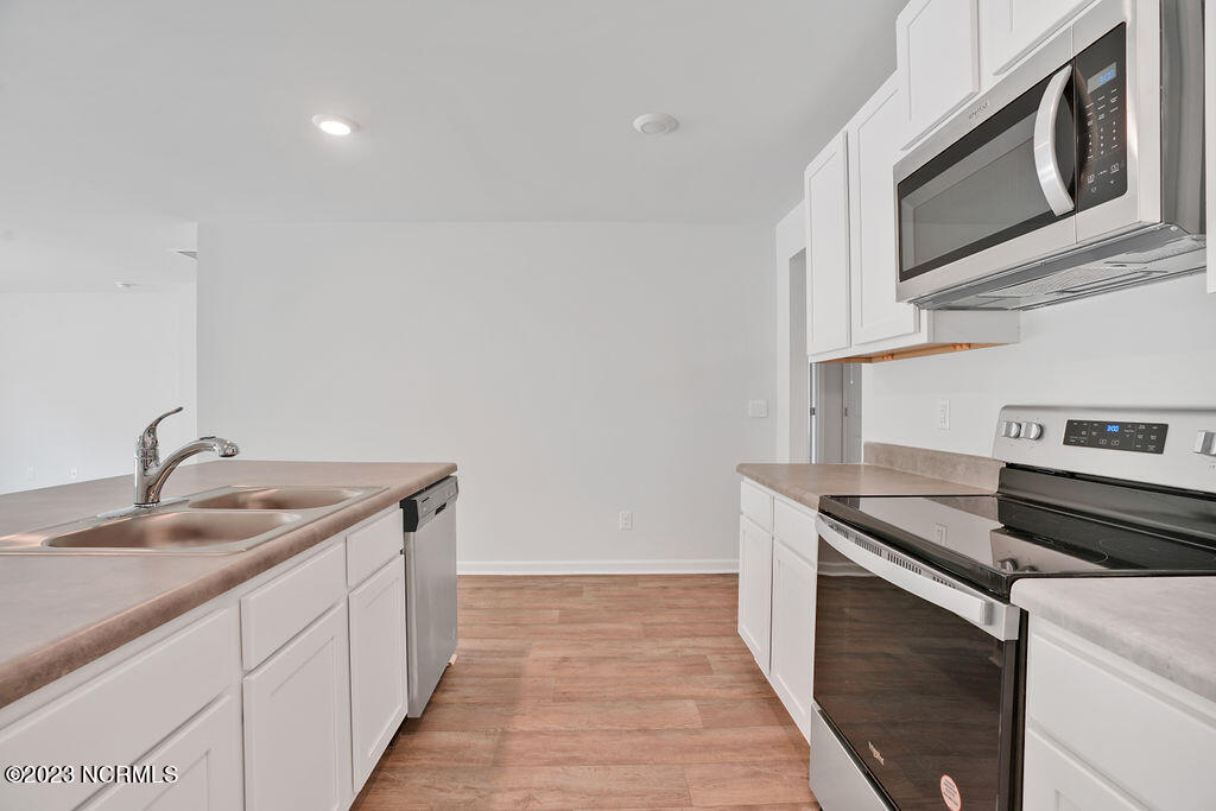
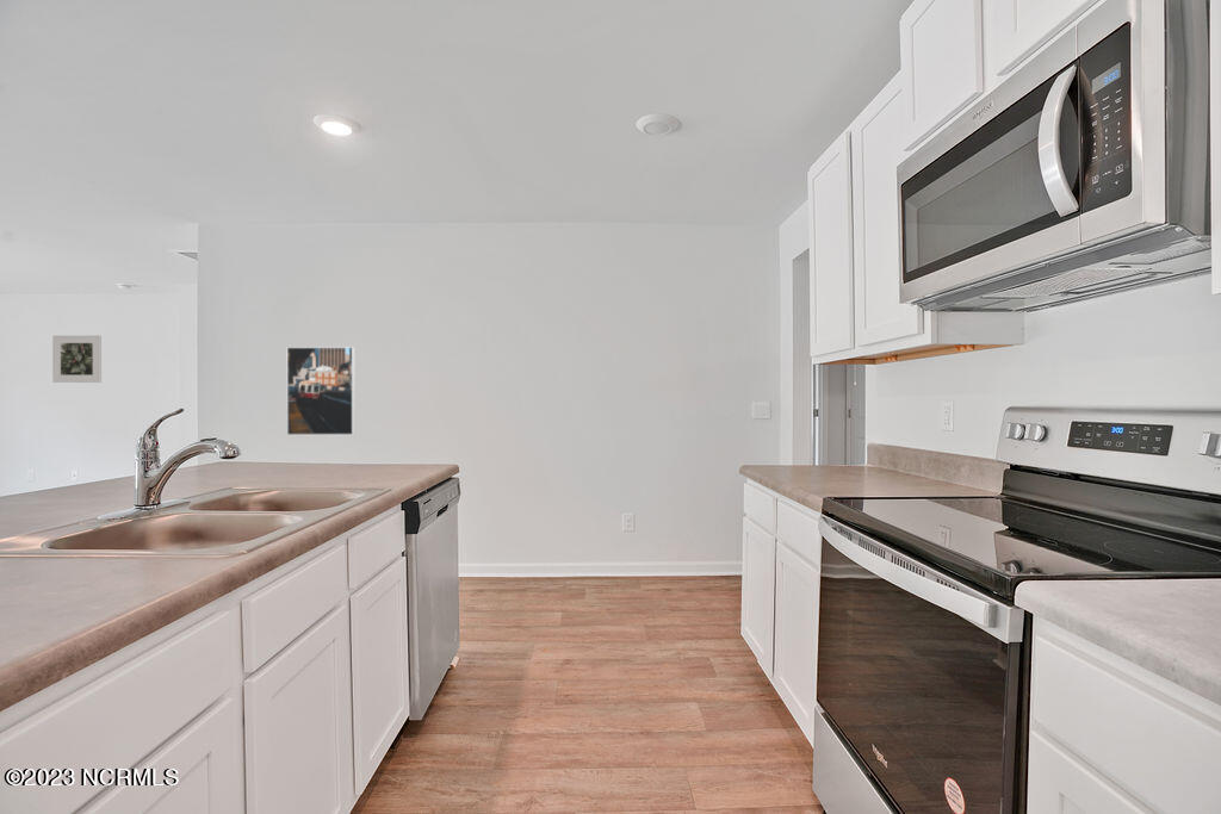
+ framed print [286,346,357,436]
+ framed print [51,335,103,384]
